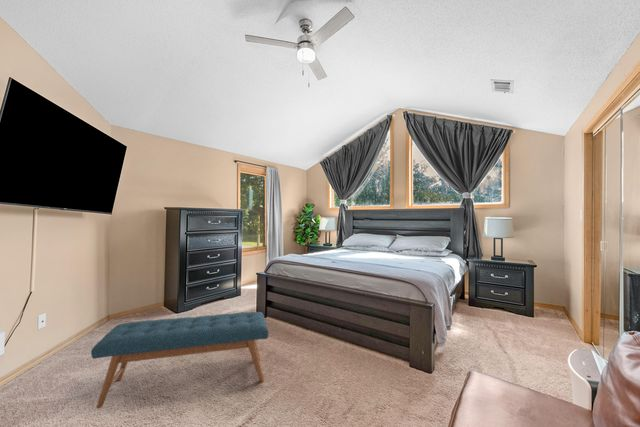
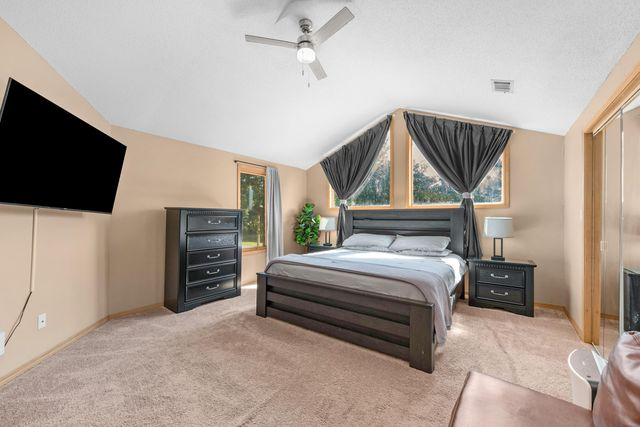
- bench [90,311,269,409]
